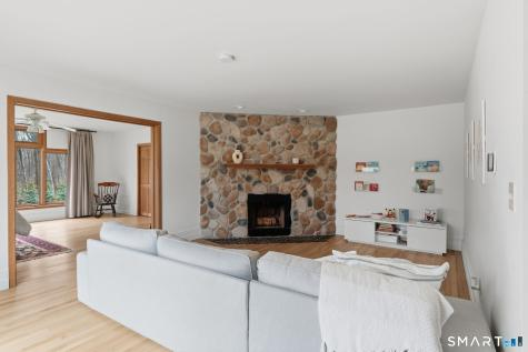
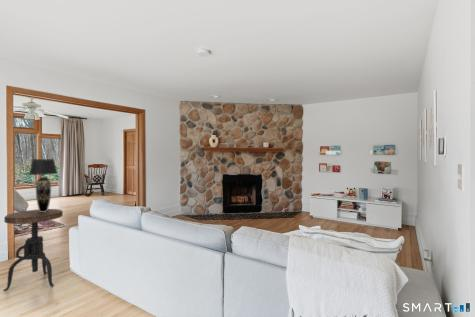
+ table lamp [28,158,59,212]
+ side table [2,208,64,292]
